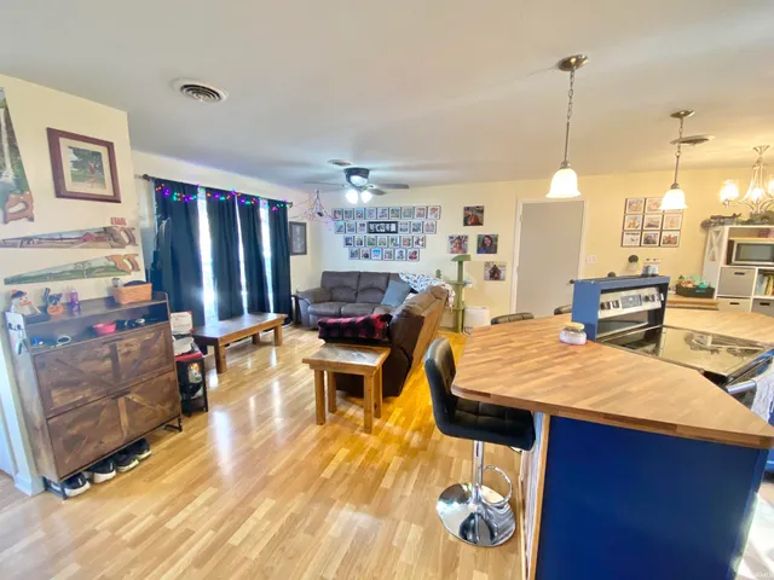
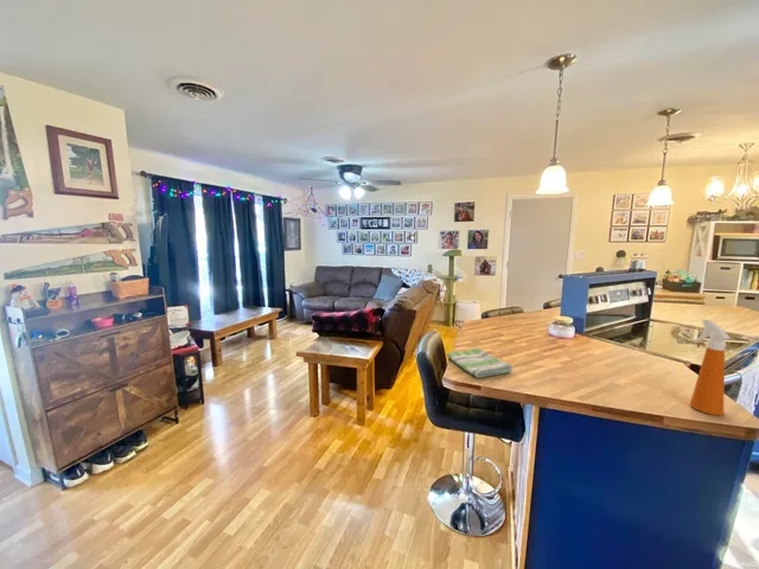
+ dish towel [446,347,514,378]
+ spray bottle [689,318,732,416]
